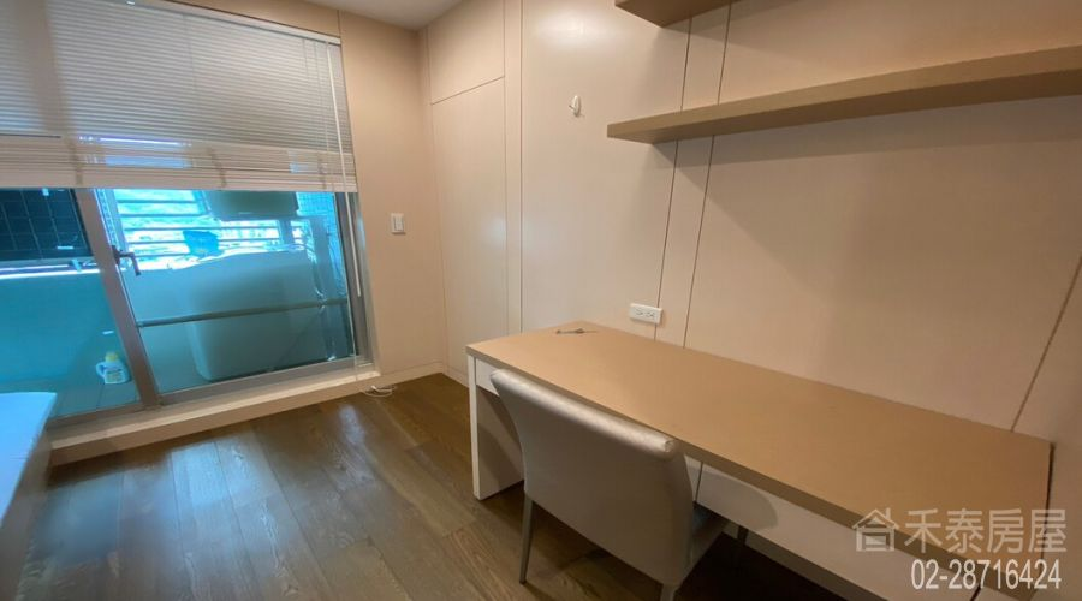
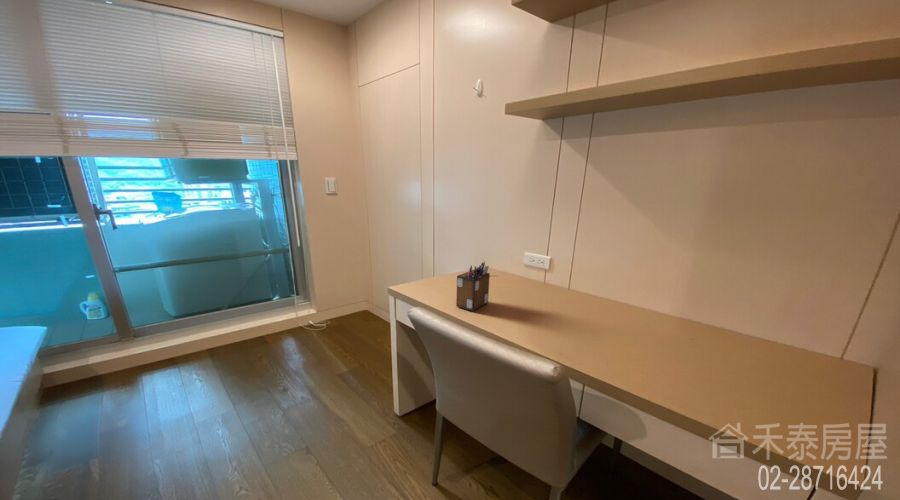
+ desk organizer [455,260,491,312]
